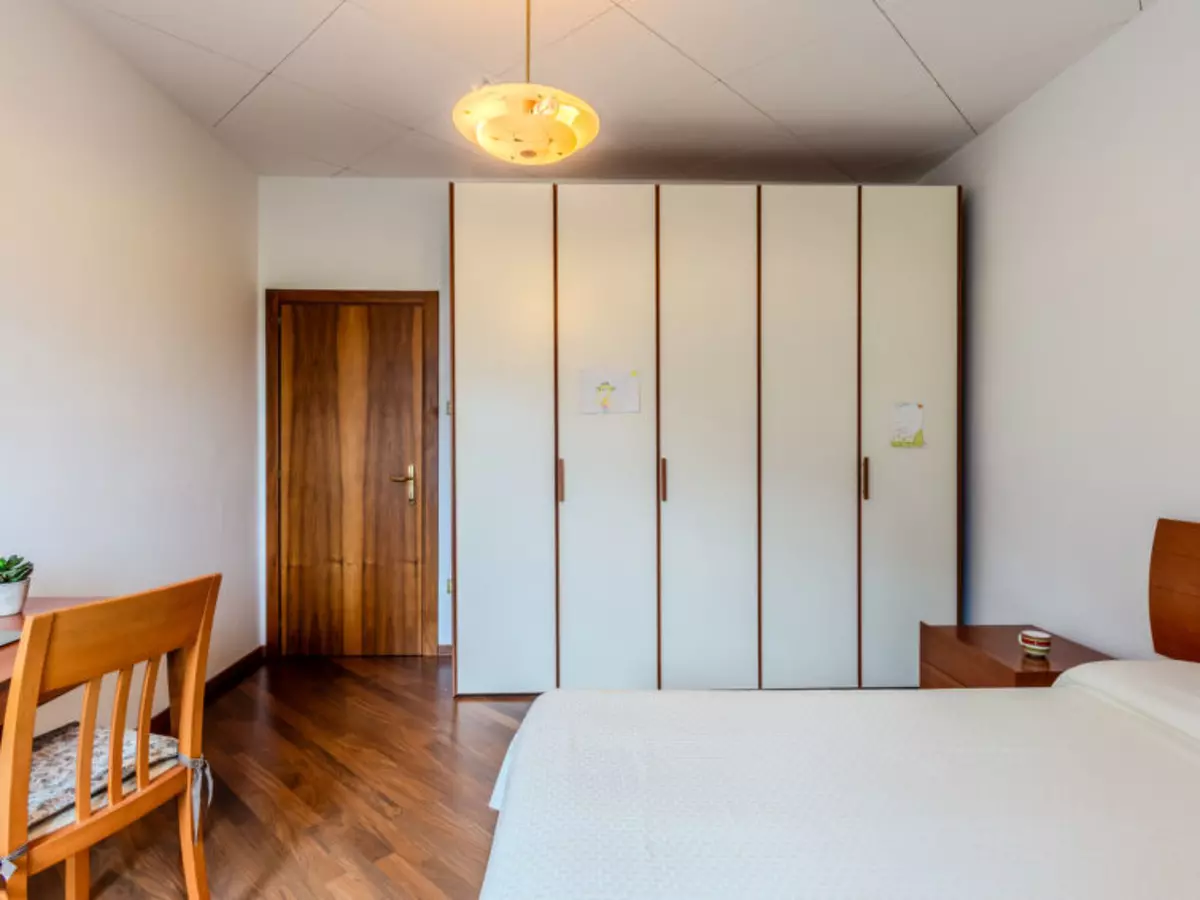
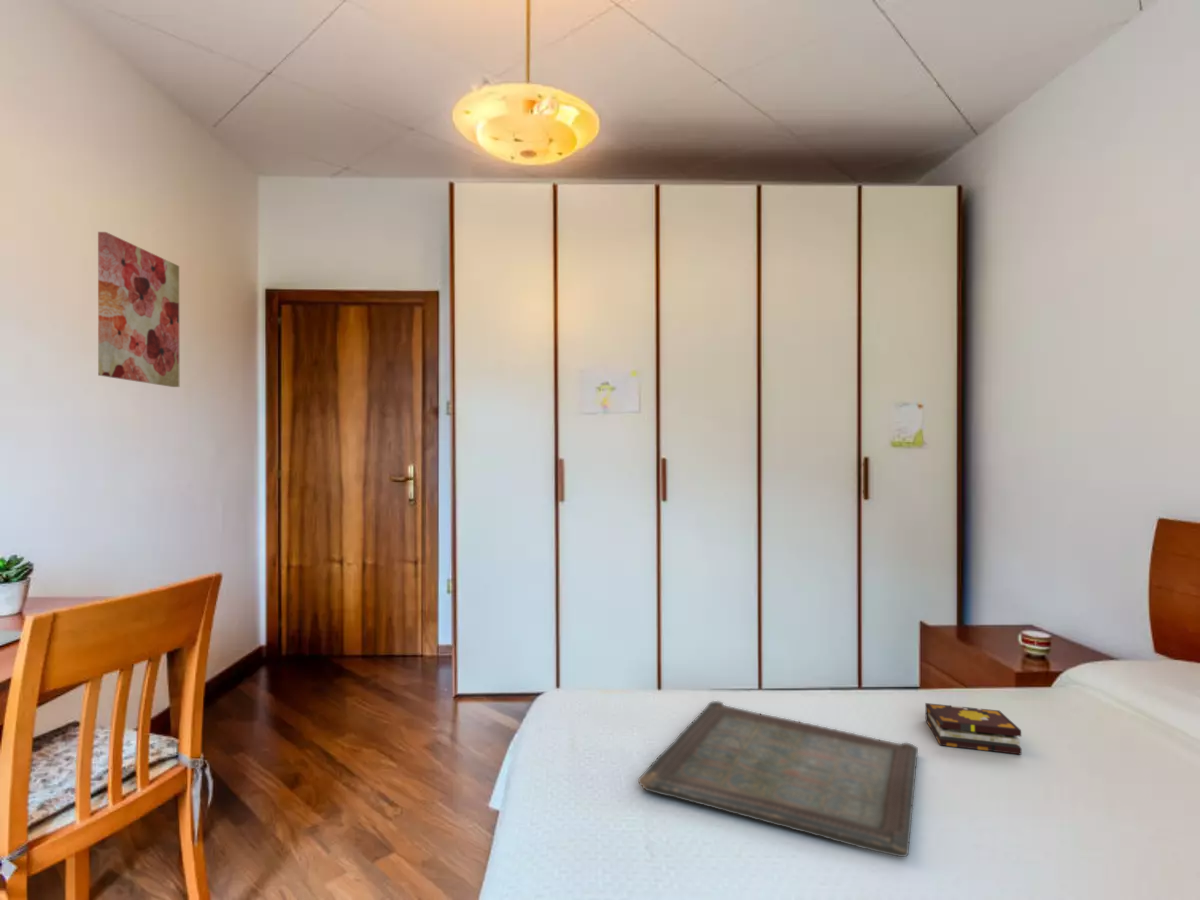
+ serving tray [637,700,919,858]
+ book [924,702,1022,756]
+ wall art [97,231,180,388]
